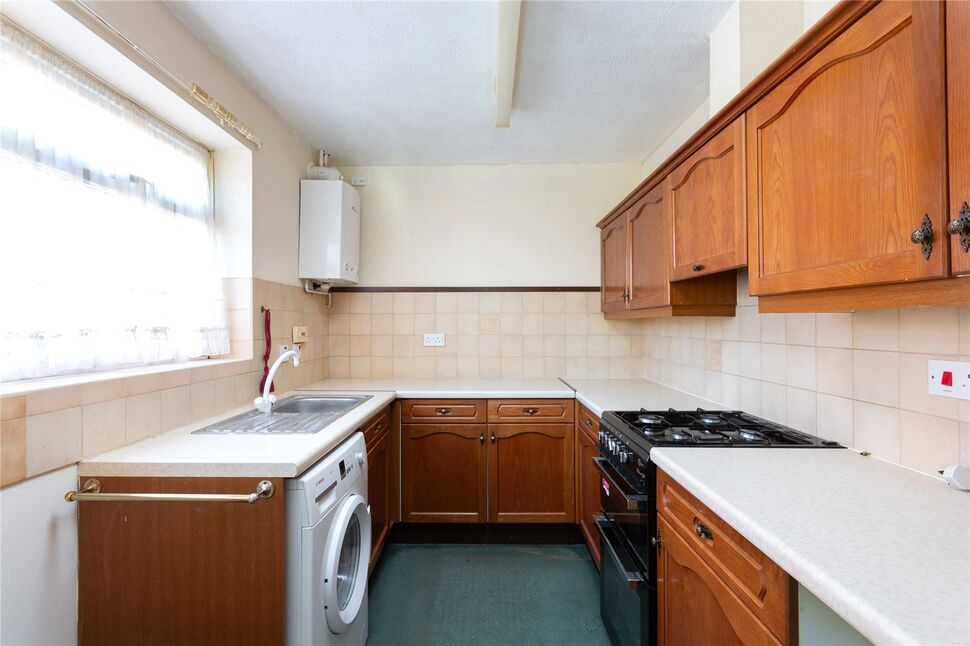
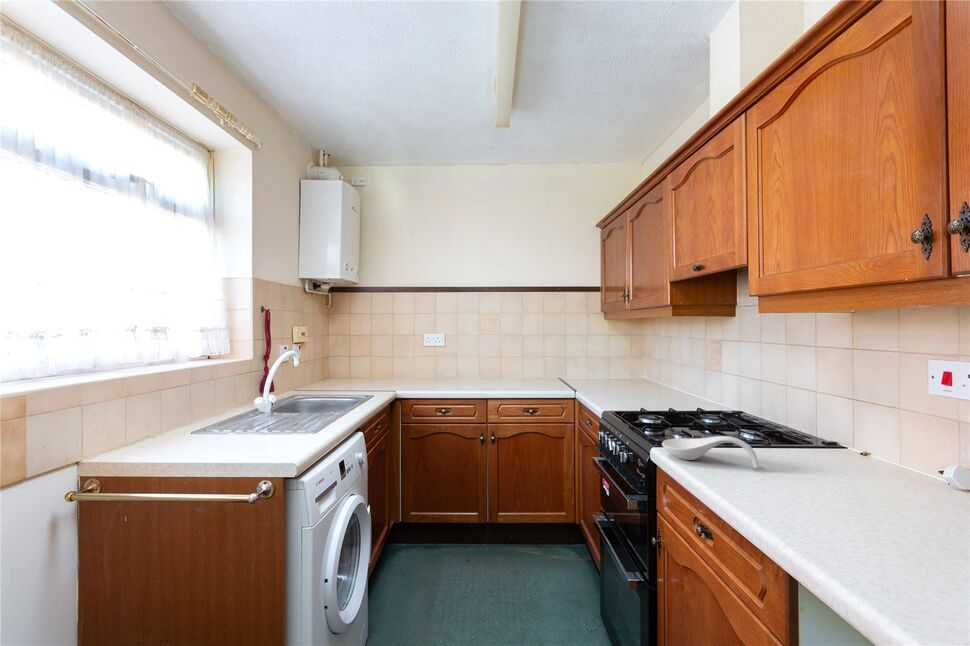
+ spoon rest [661,435,759,470]
